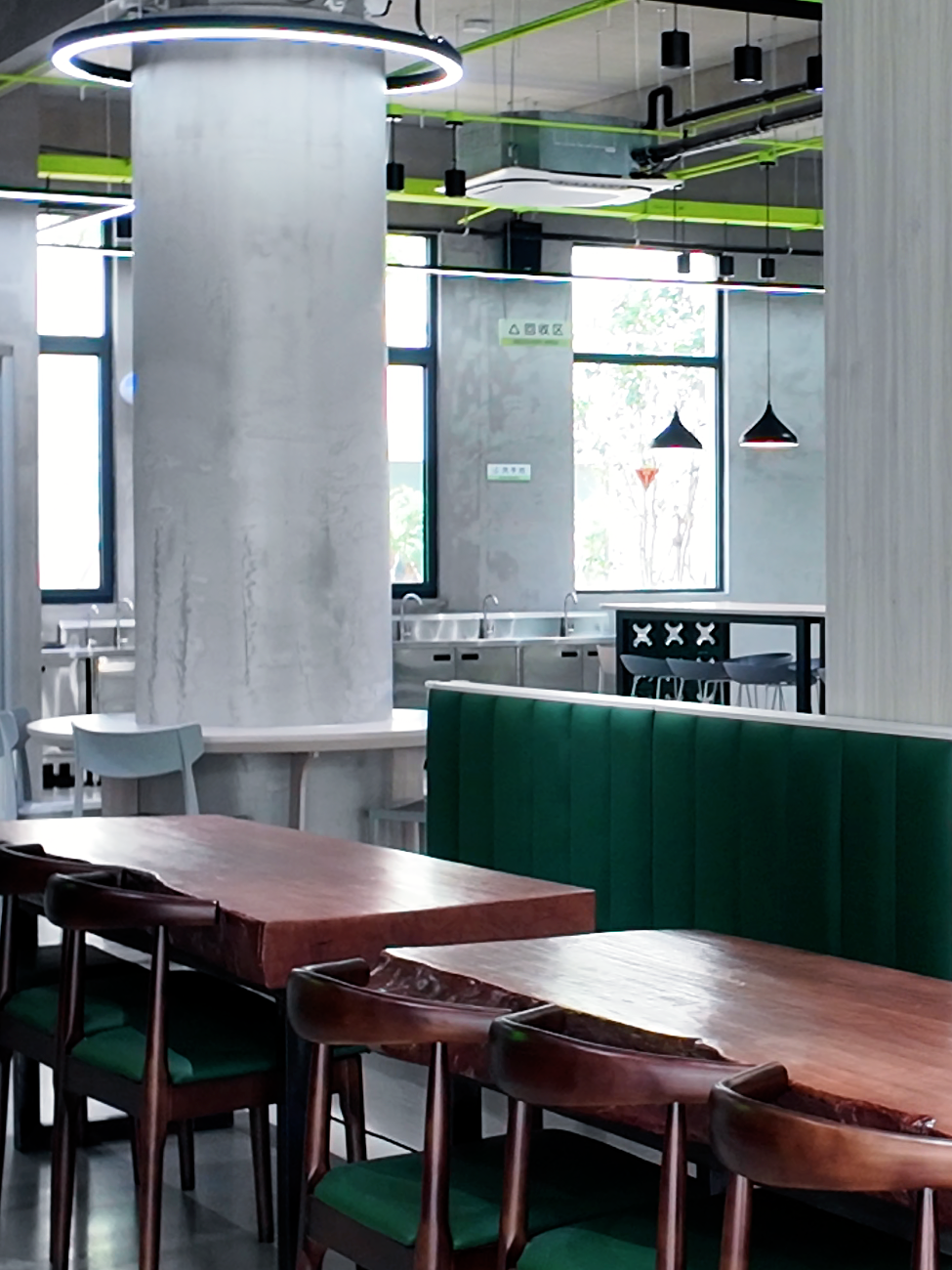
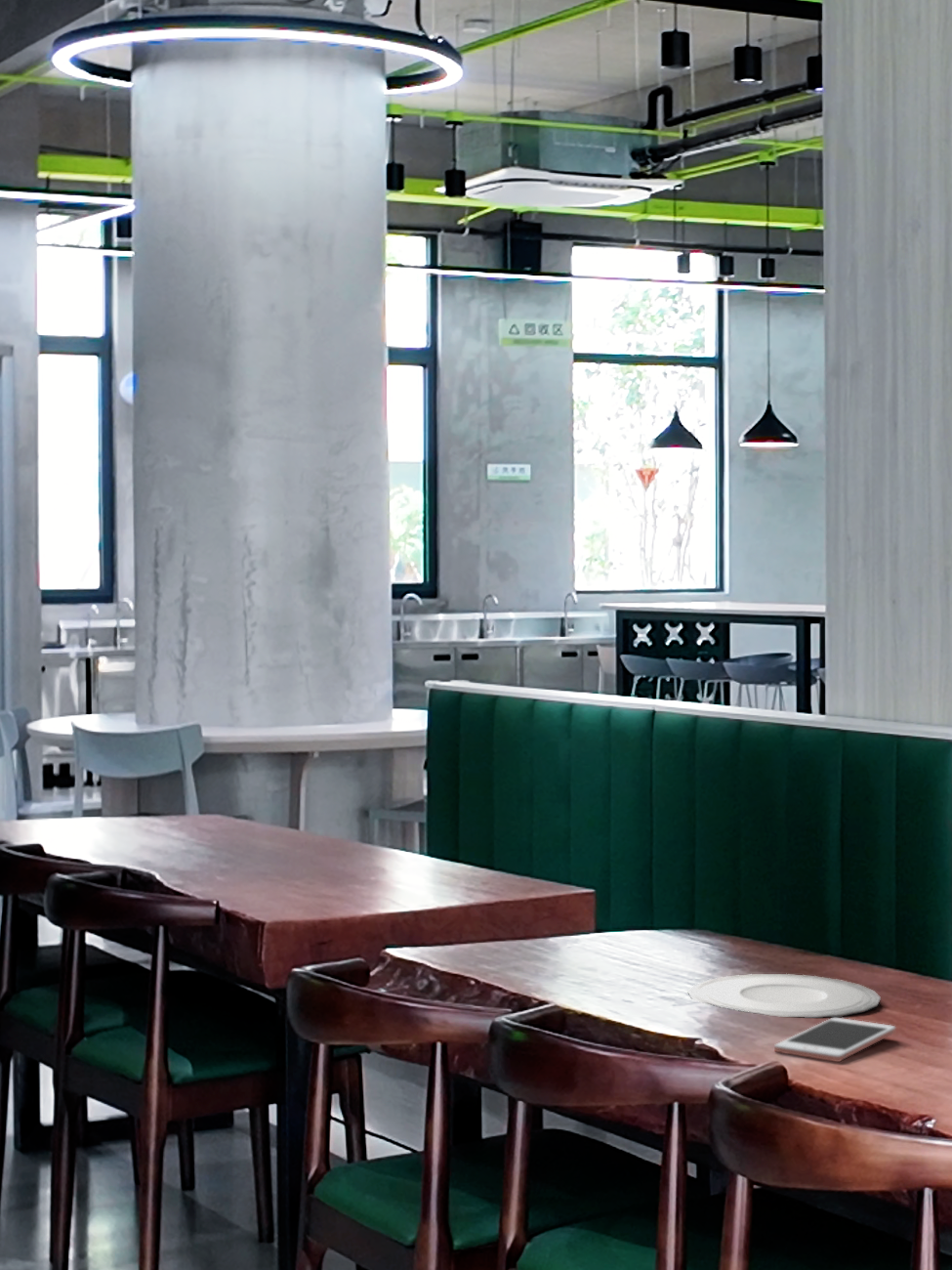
+ cell phone [773,1017,896,1063]
+ plate [687,973,882,1019]
